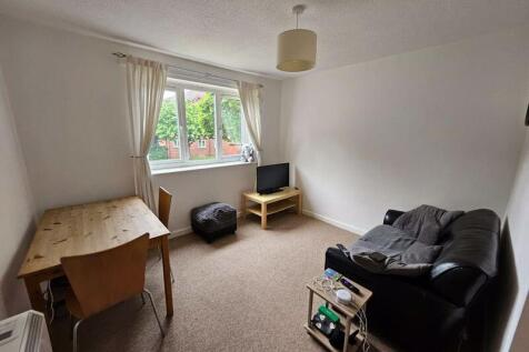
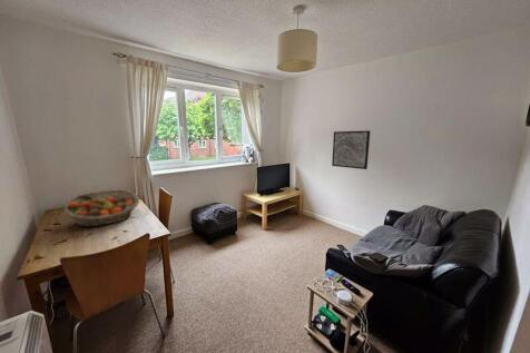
+ fruit basket [62,188,140,228]
+ wall art [331,129,371,170]
